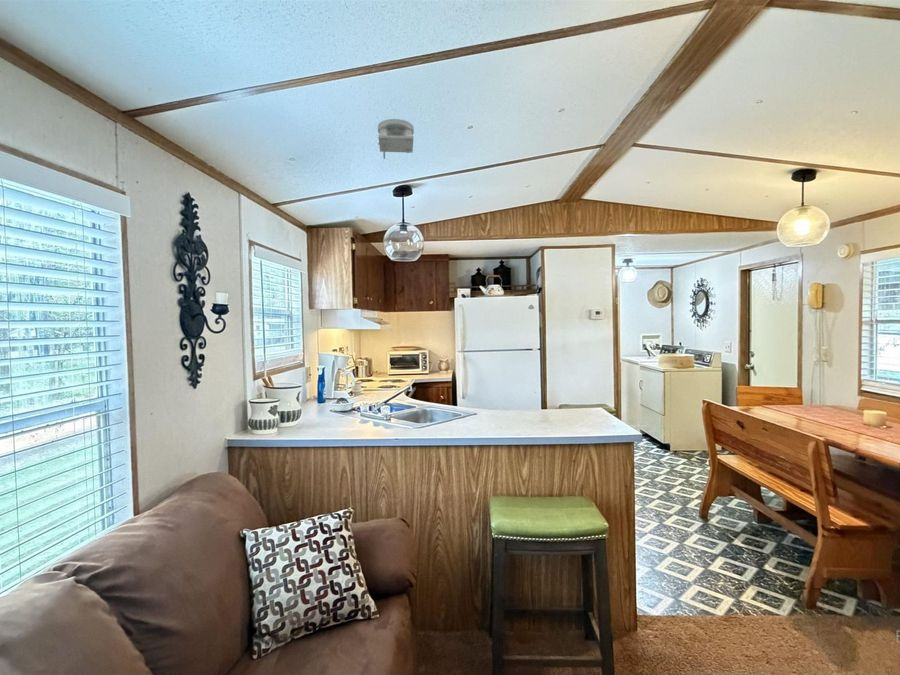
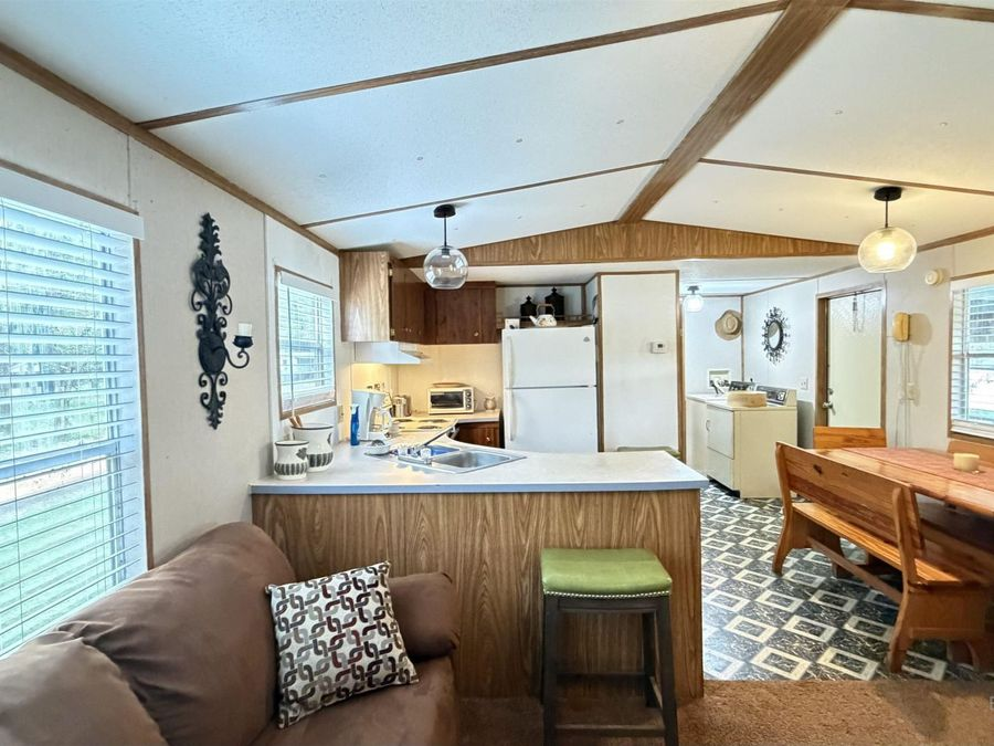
- smoke detector [377,118,415,160]
